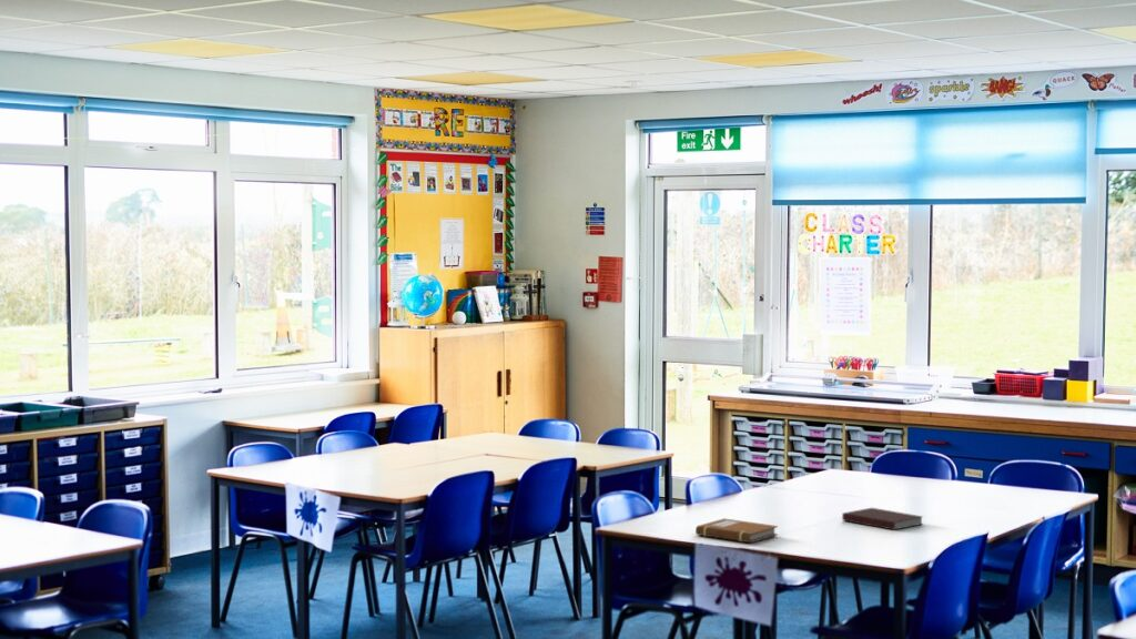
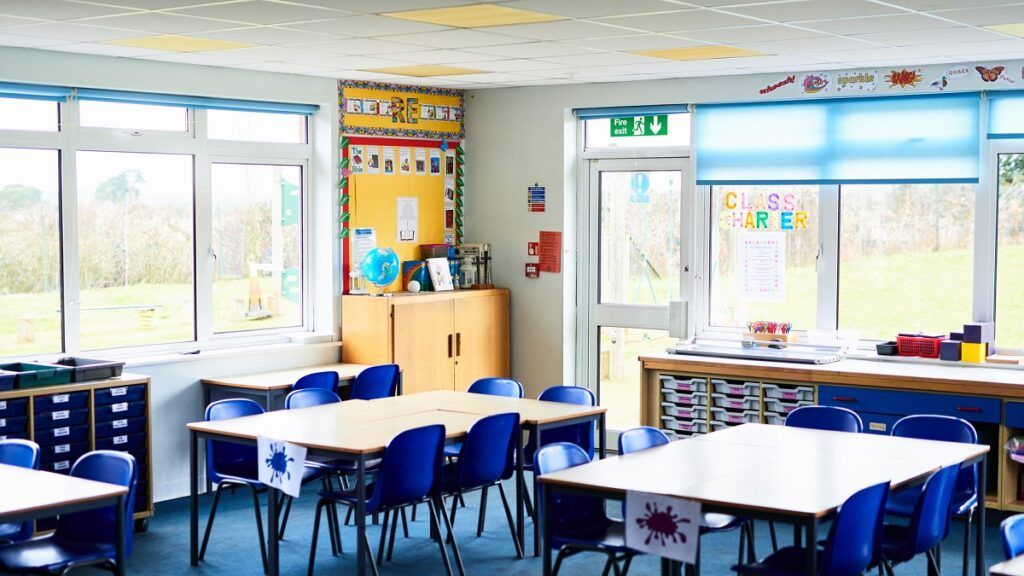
- notebook [841,507,924,531]
- notebook [694,517,779,544]
